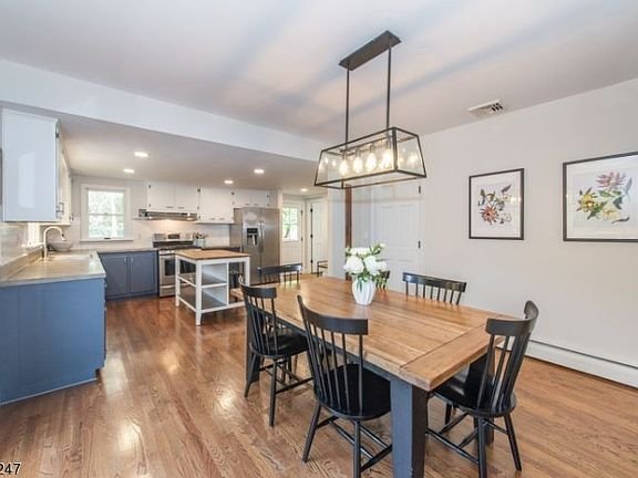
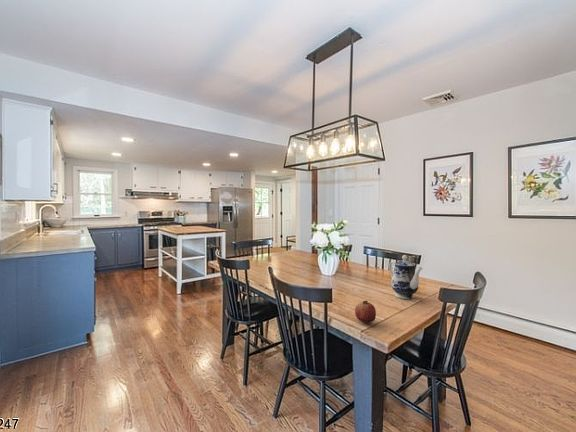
+ teapot [388,254,424,300]
+ fruit [354,300,377,324]
